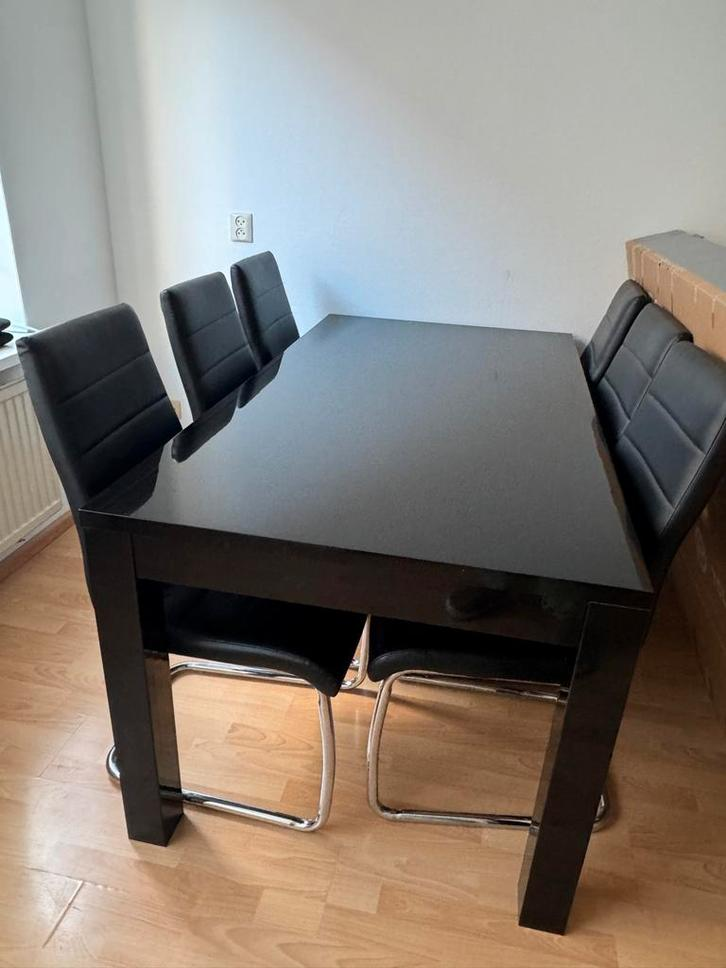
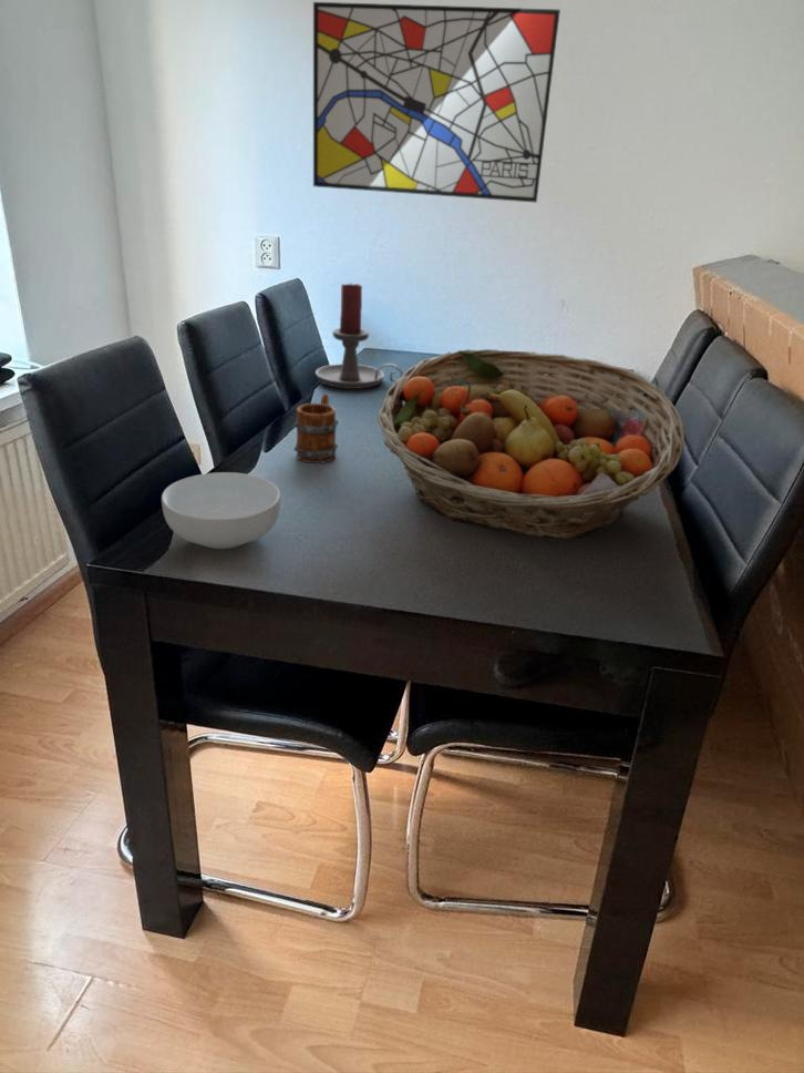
+ fruit basket [377,348,686,540]
+ cereal bowl [161,471,281,550]
+ wall art [312,1,561,204]
+ mug [292,392,339,464]
+ candle holder [315,283,404,390]
